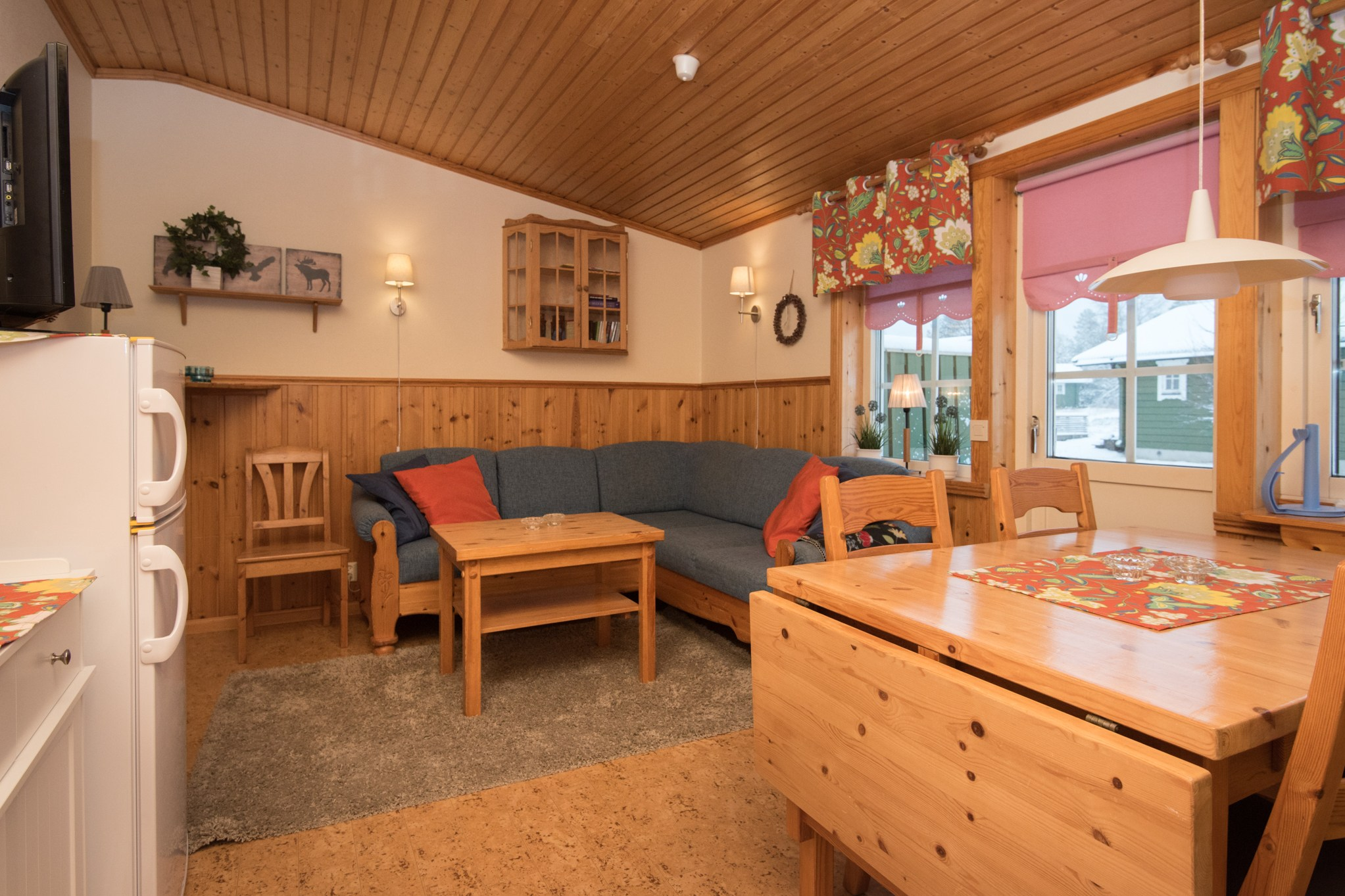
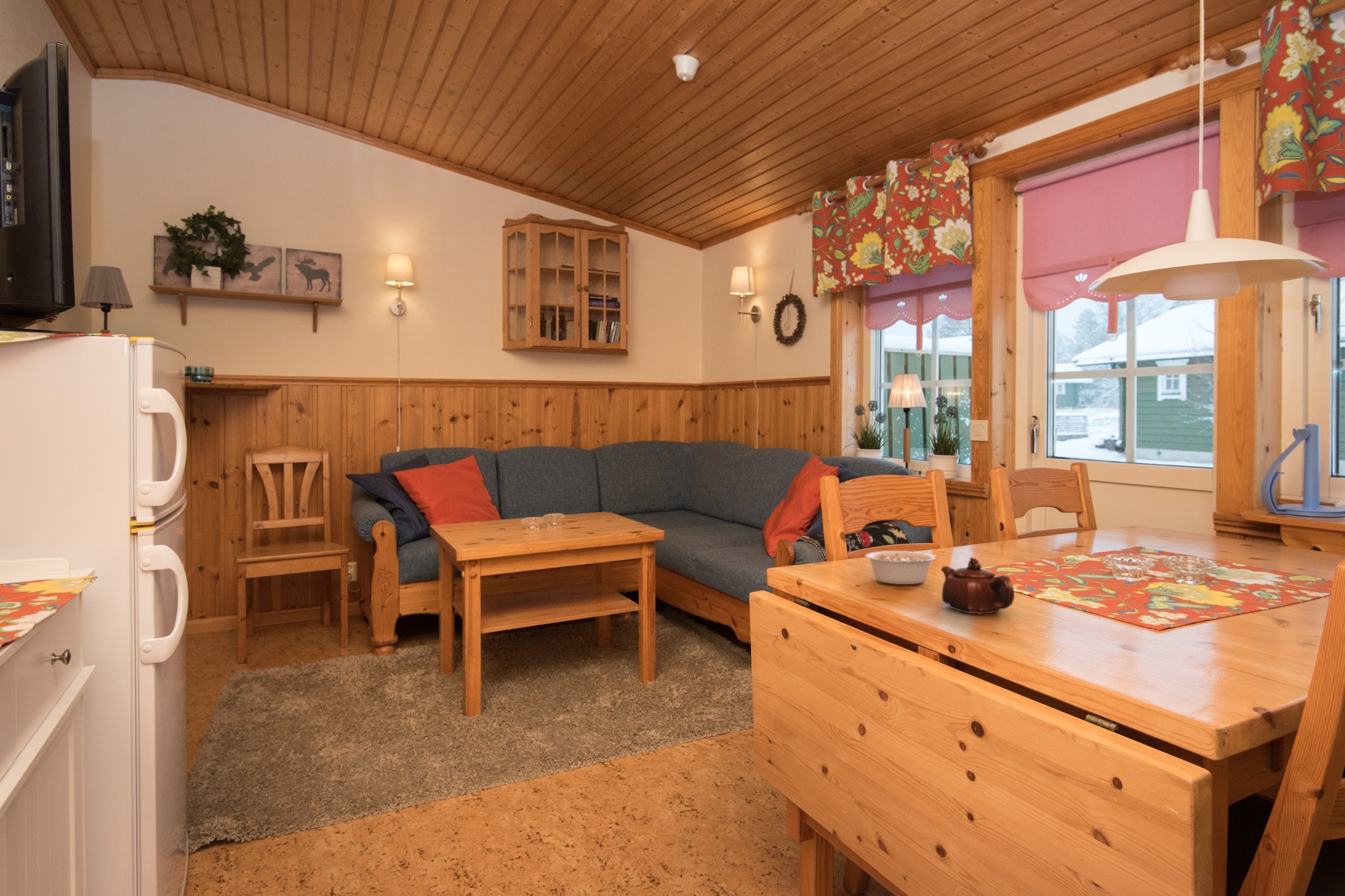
+ legume [864,550,952,585]
+ teapot [941,557,1015,615]
